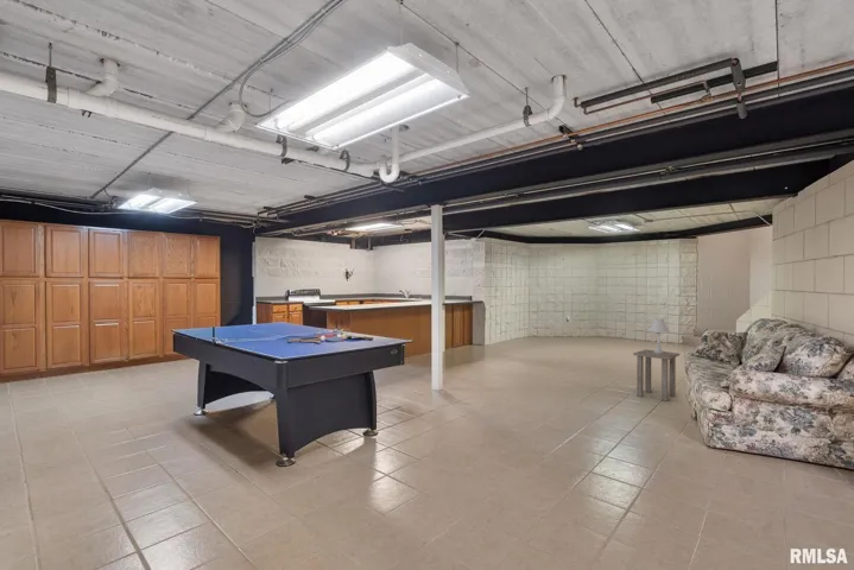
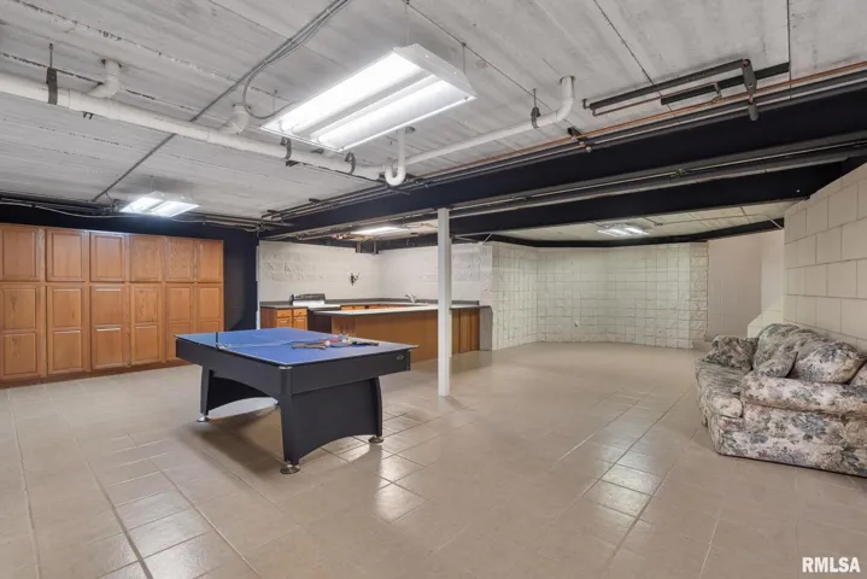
- side table [632,348,681,403]
- table lamp [646,317,671,353]
